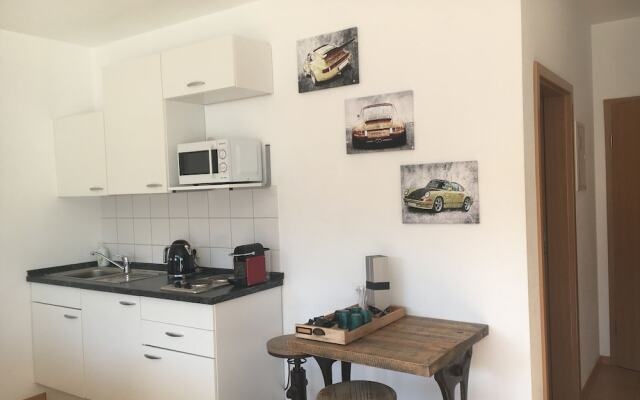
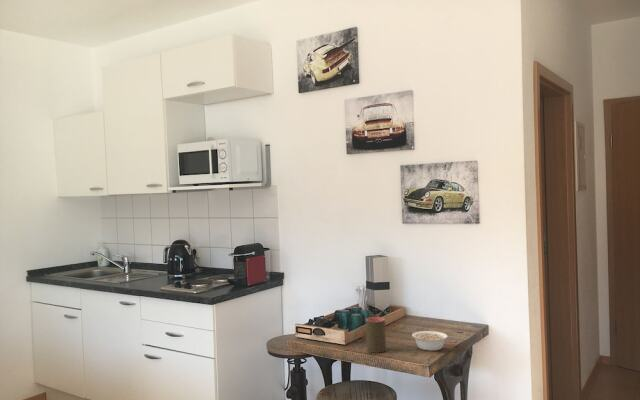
+ legume [411,330,449,352]
+ cup [365,316,387,354]
